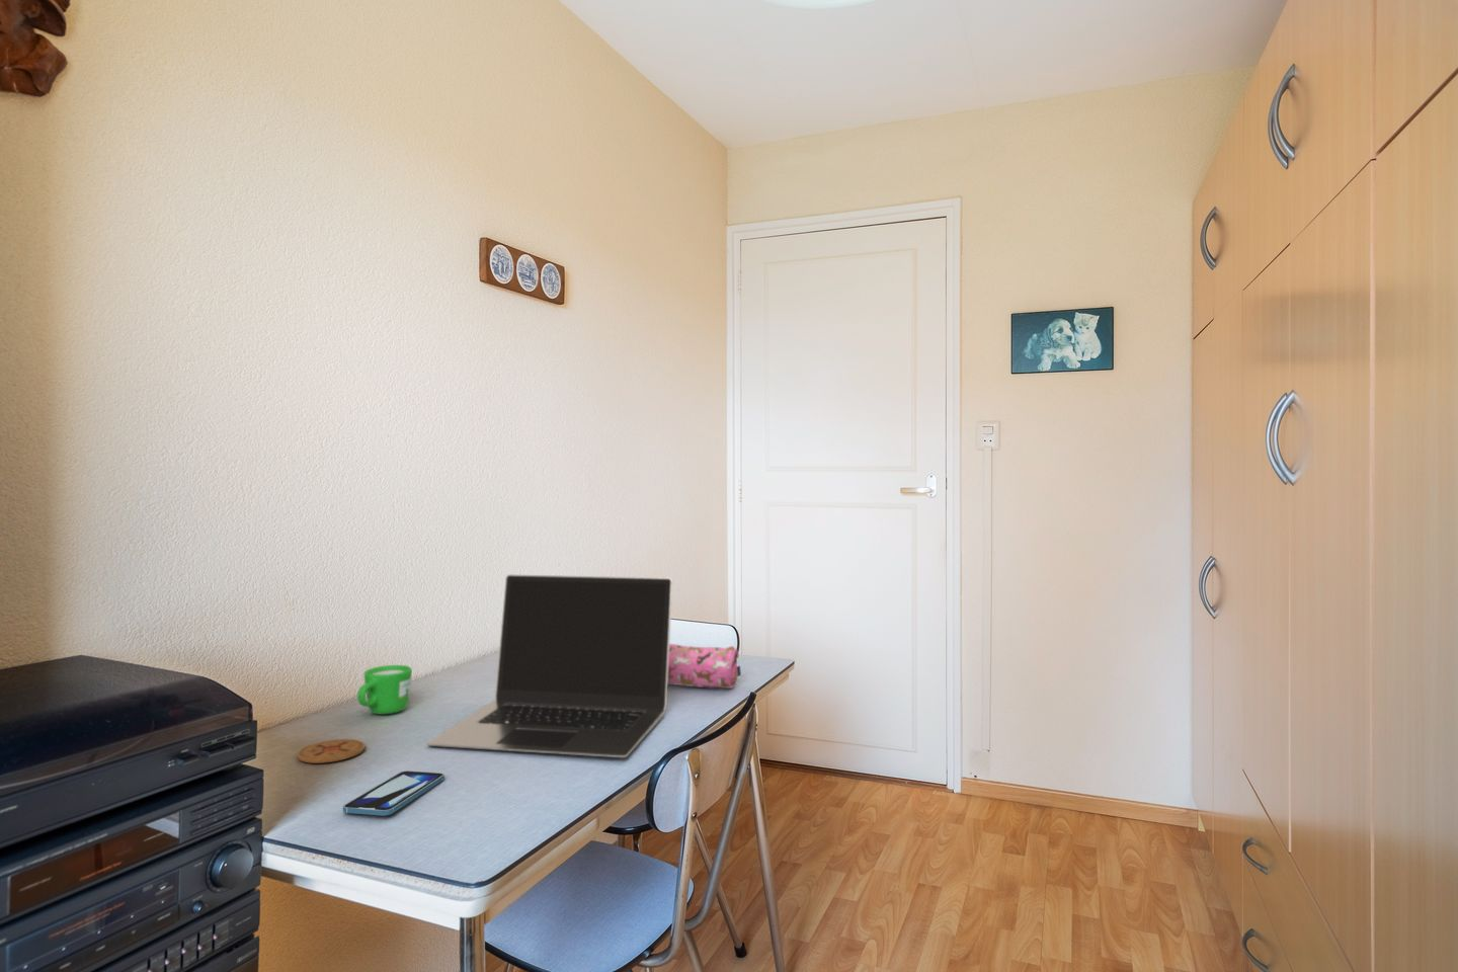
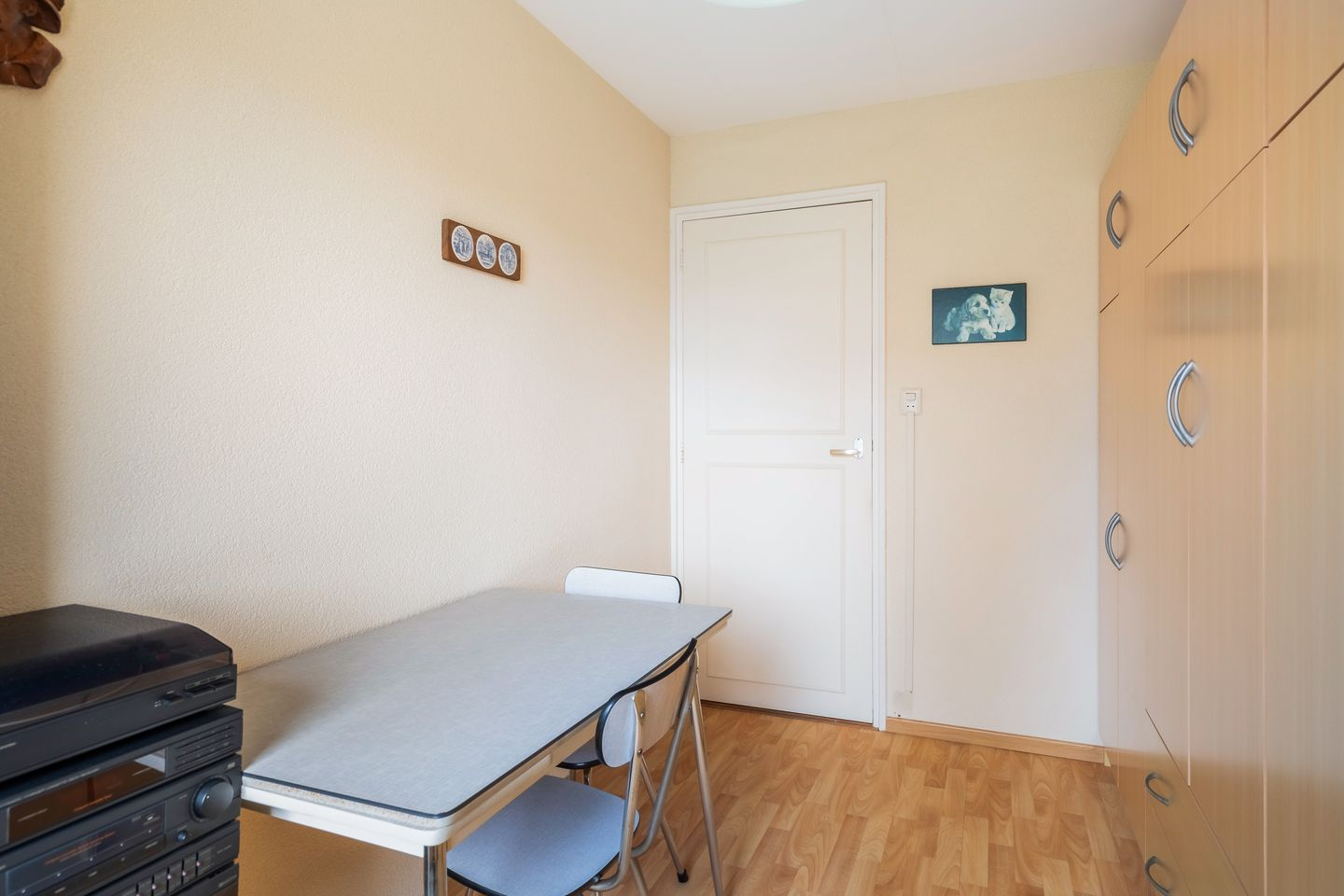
- coaster [296,738,366,765]
- mug [357,664,413,715]
- pencil case [667,643,742,690]
- laptop [426,573,674,758]
- smartphone [342,769,446,817]
